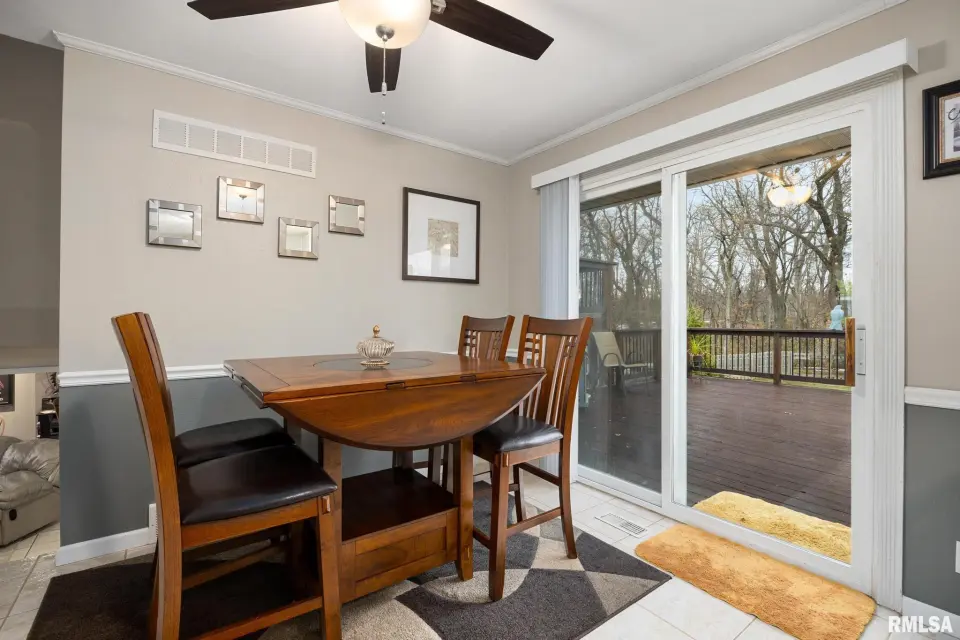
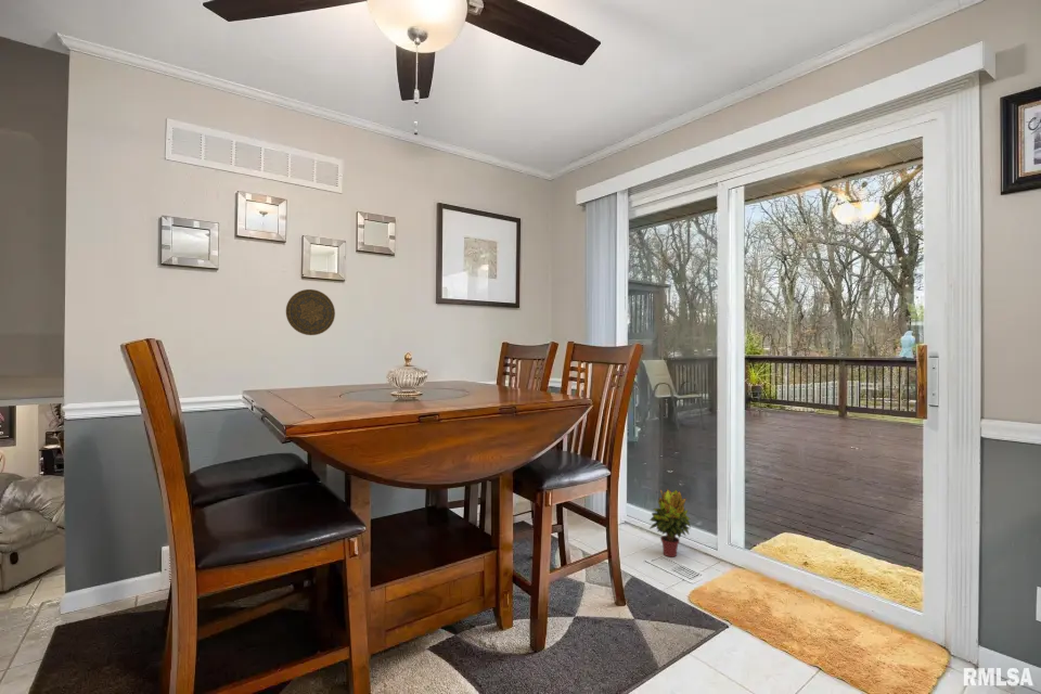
+ decorative plate [285,288,336,336]
+ potted plant [648,488,692,558]
